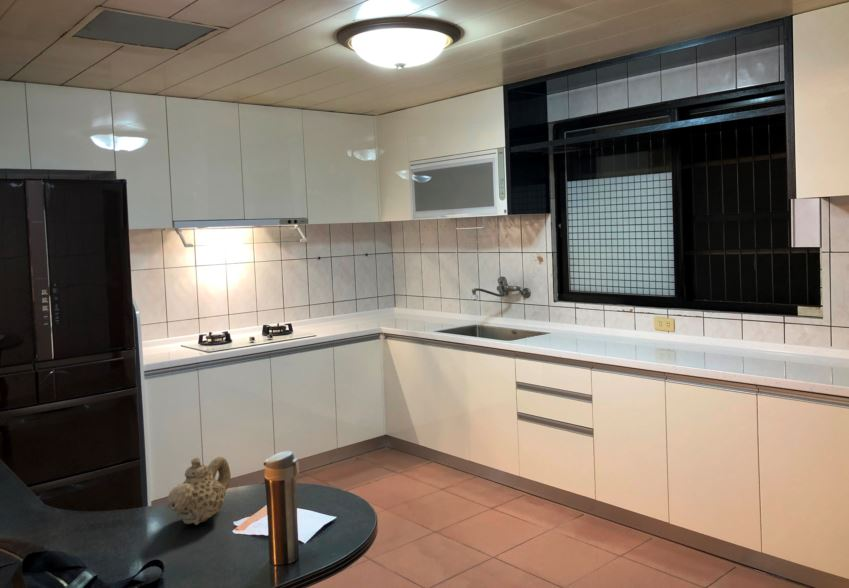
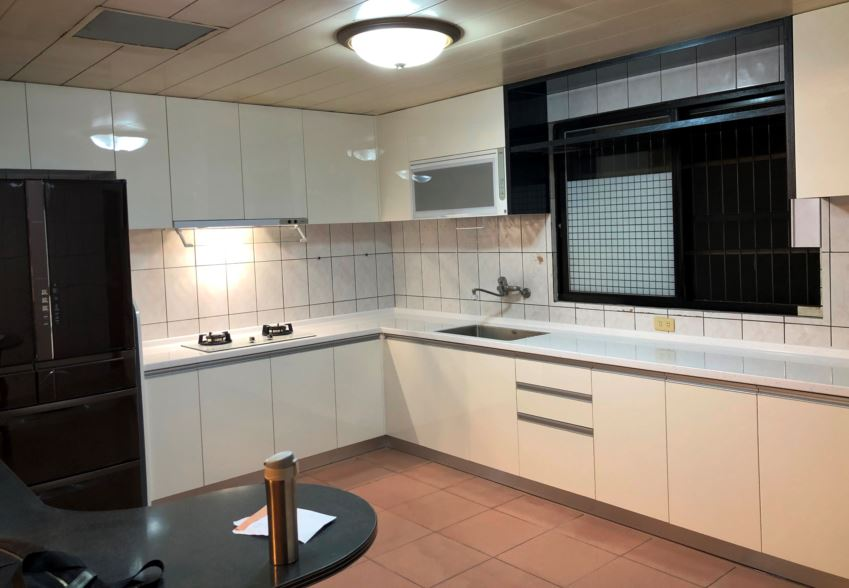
- teapot [166,456,232,526]
